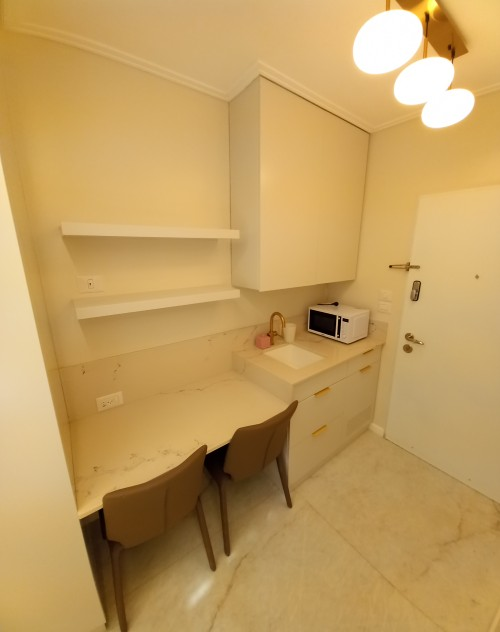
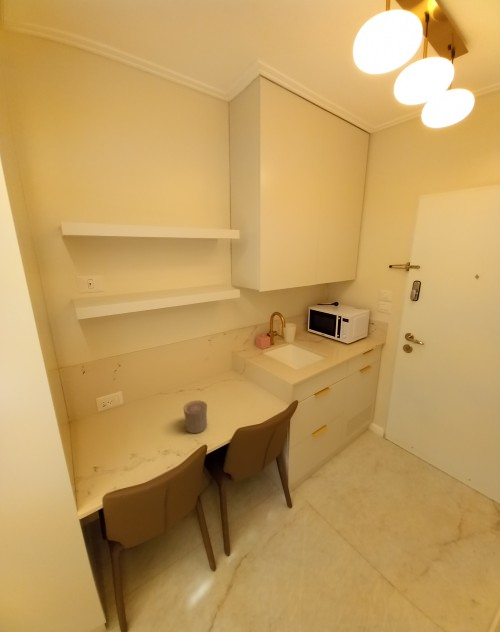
+ cup [182,400,208,434]
